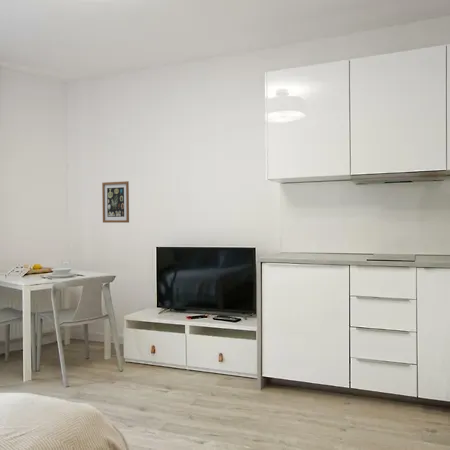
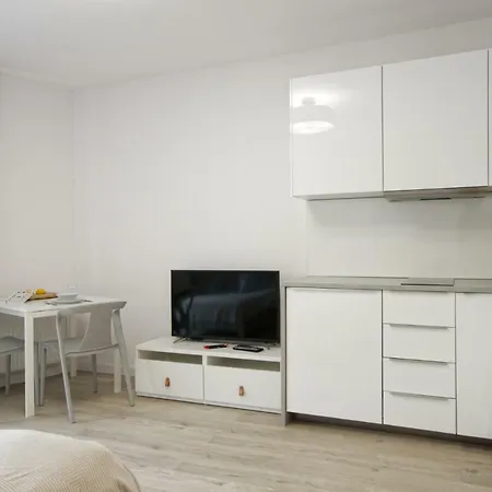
- wall art [101,180,130,224]
